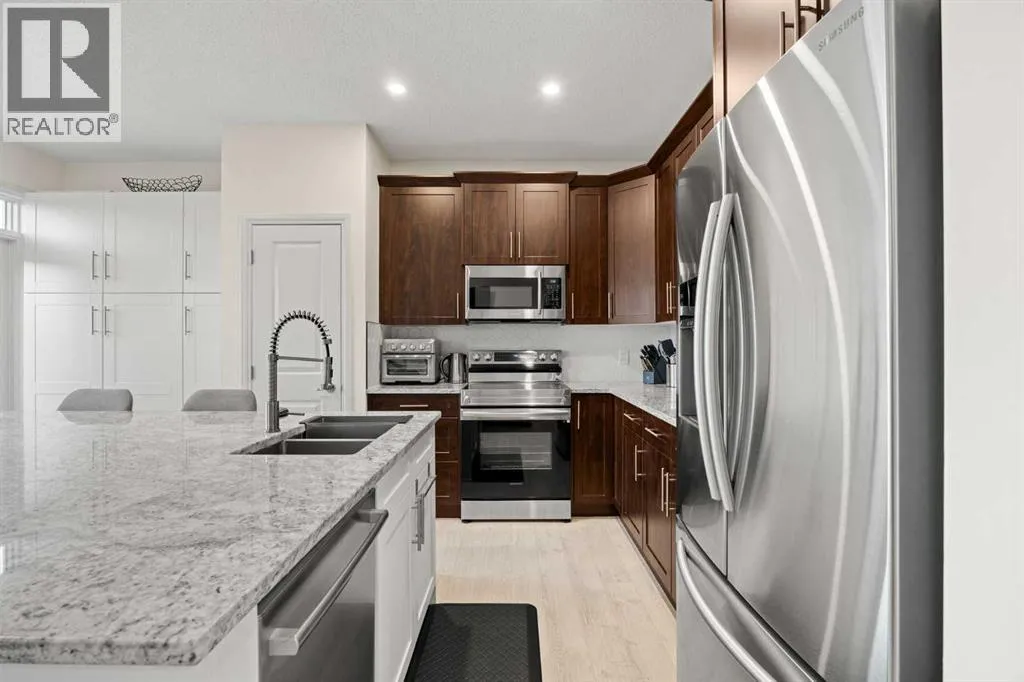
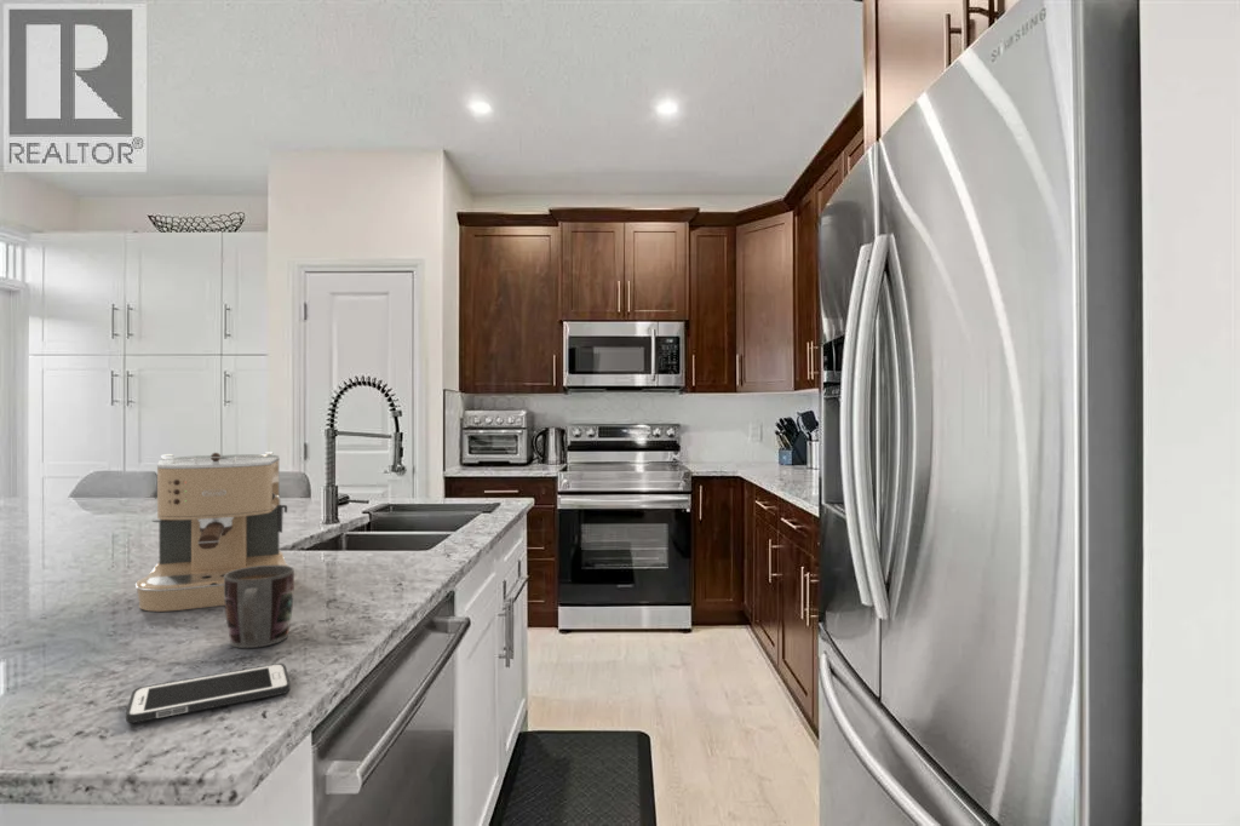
+ mug [224,564,295,649]
+ coffee maker [134,451,289,613]
+ cell phone [125,662,292,724]
